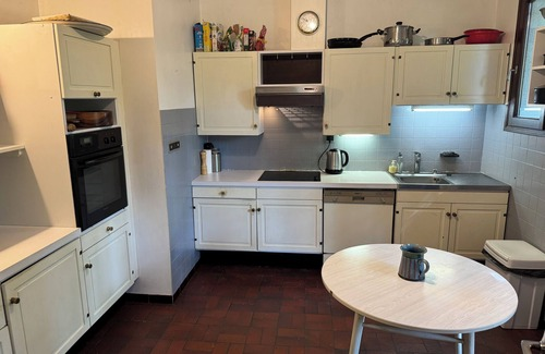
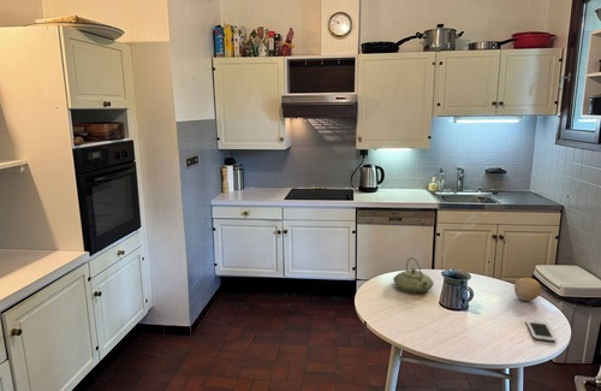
+ teapot [392,256,435,294]
+ cell phone [525,319,558,343]
+ fruit [513,277,542,302]
